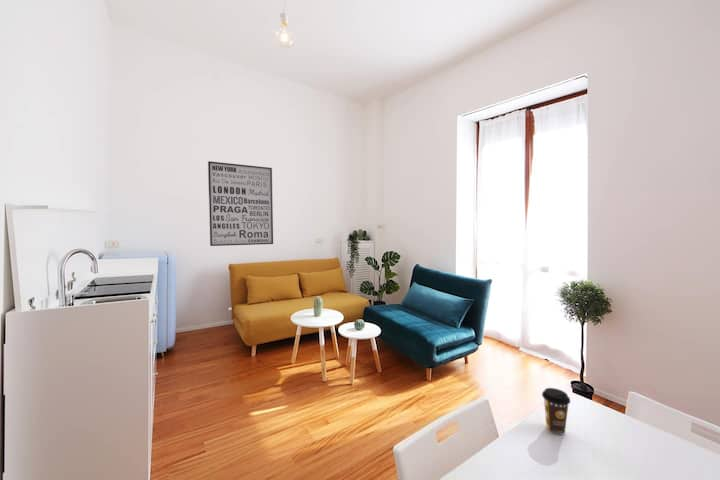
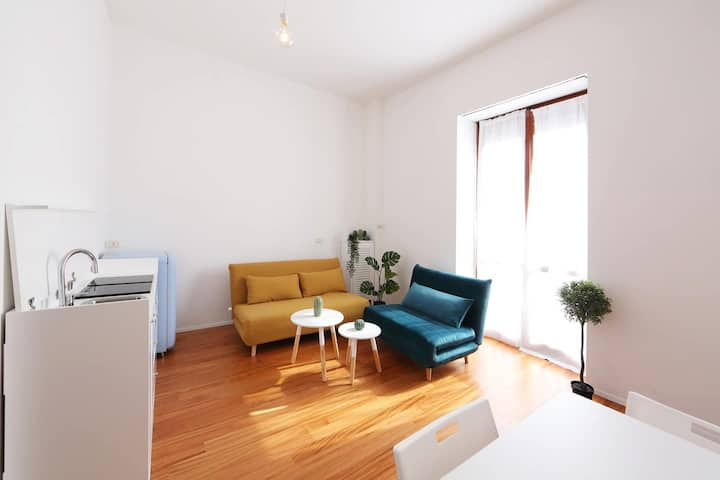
- coffee cup [541,387,571,436]
- wall art [207,160,274,247]
